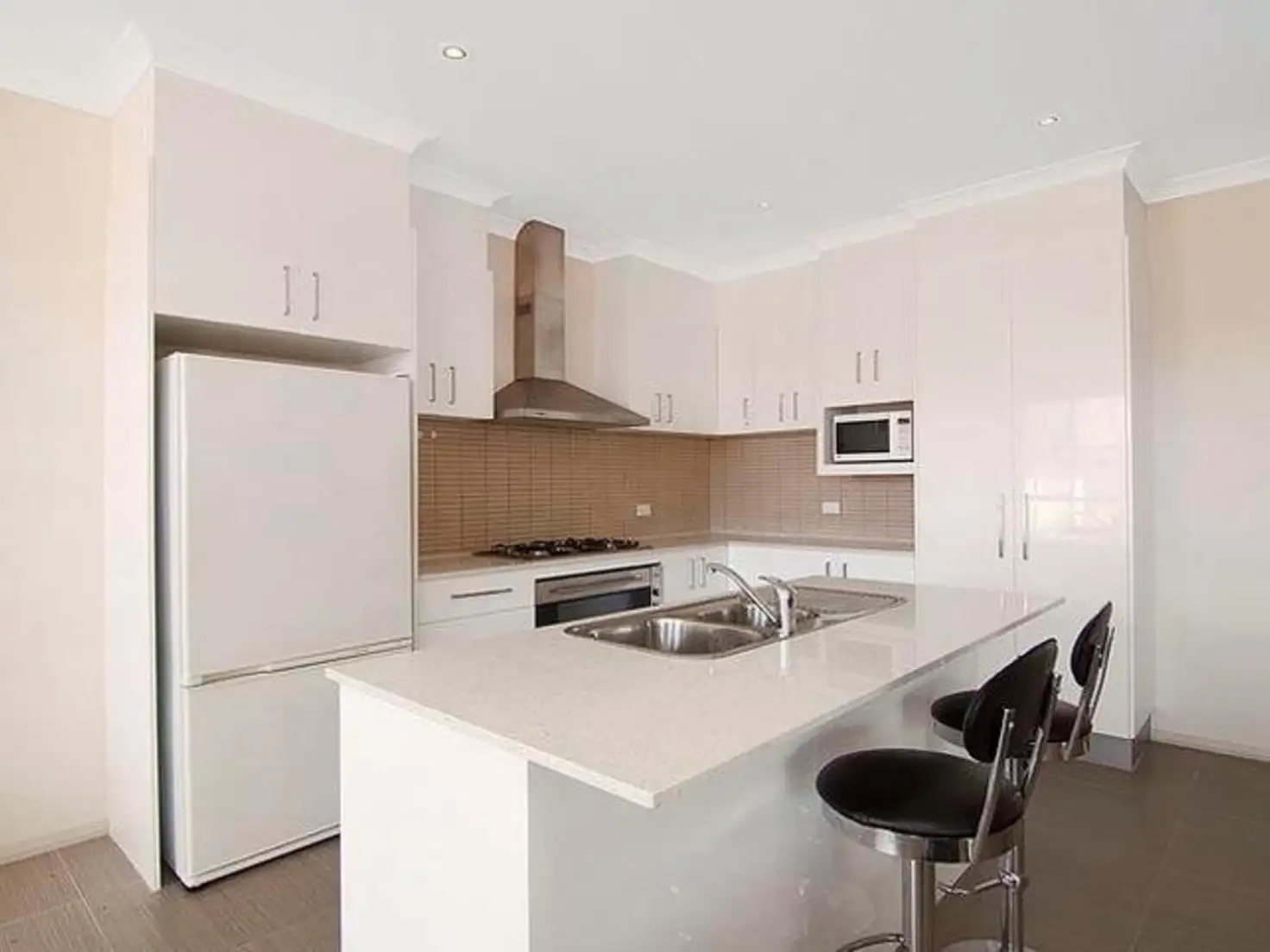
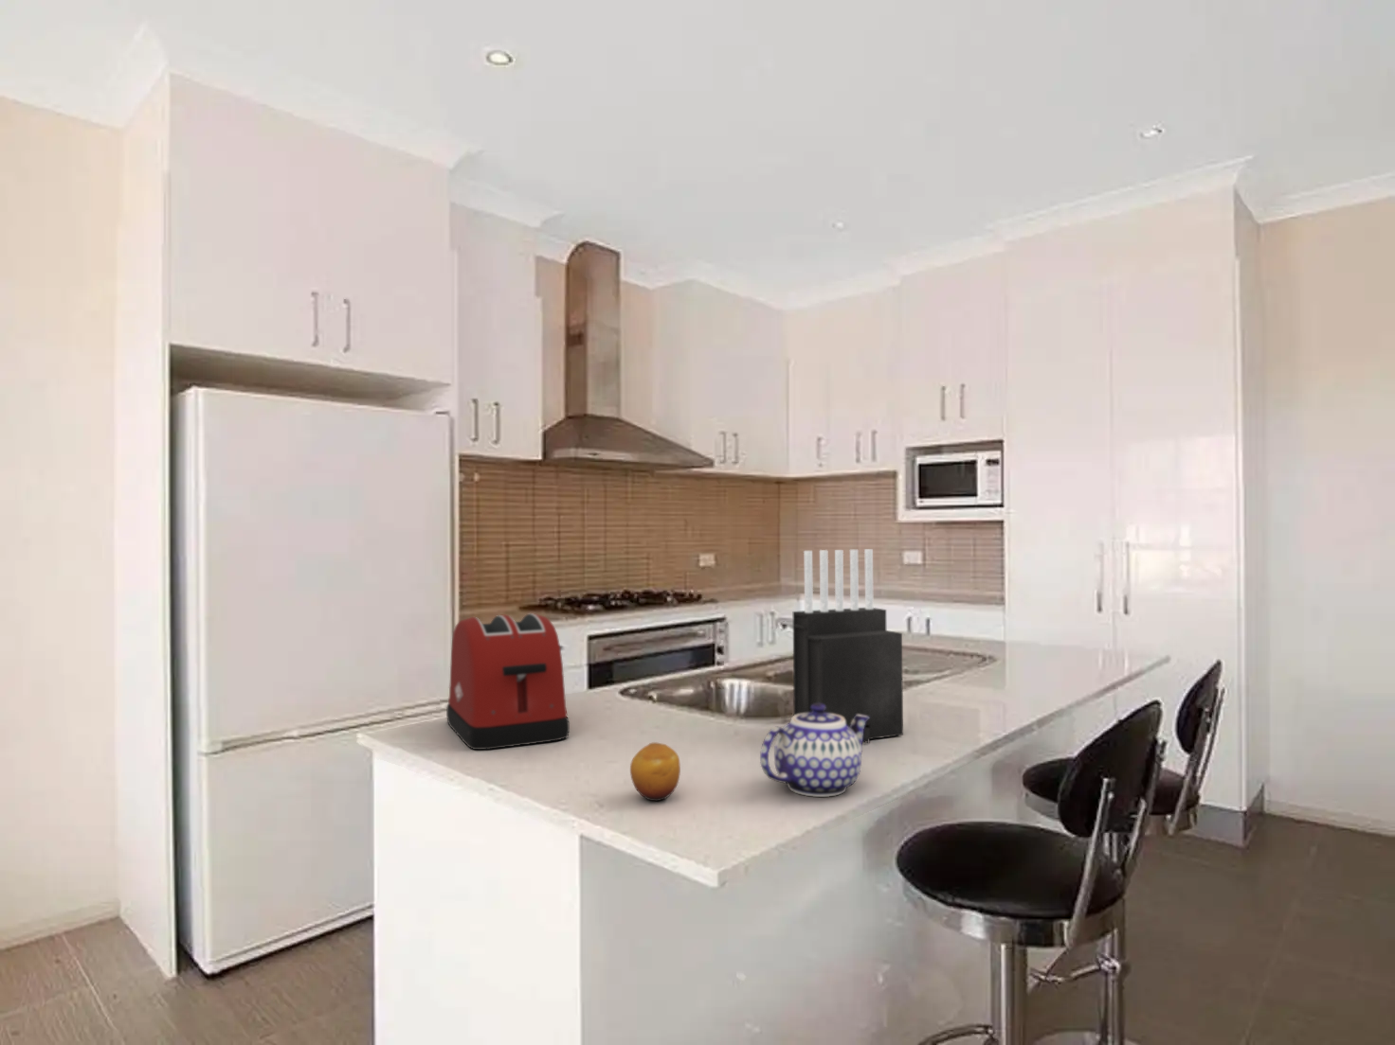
+ knife block [792,548,904,744]
+ toaster [446,613,570,751]
+ fruit [629,741,681,801]
+ teapot [759,704,869,798]
